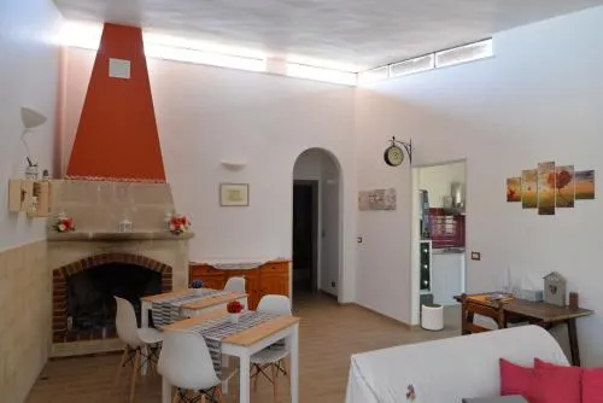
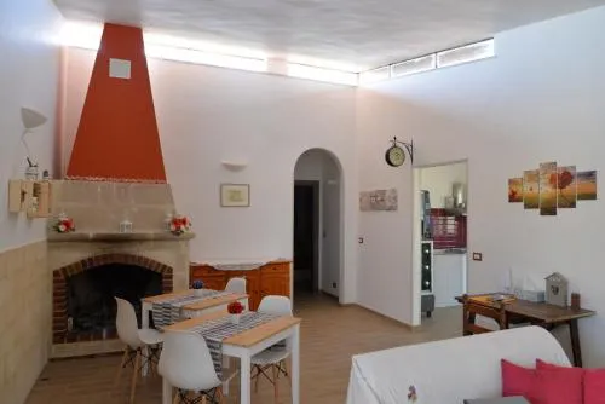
- plant pot [421,302,444,332]
